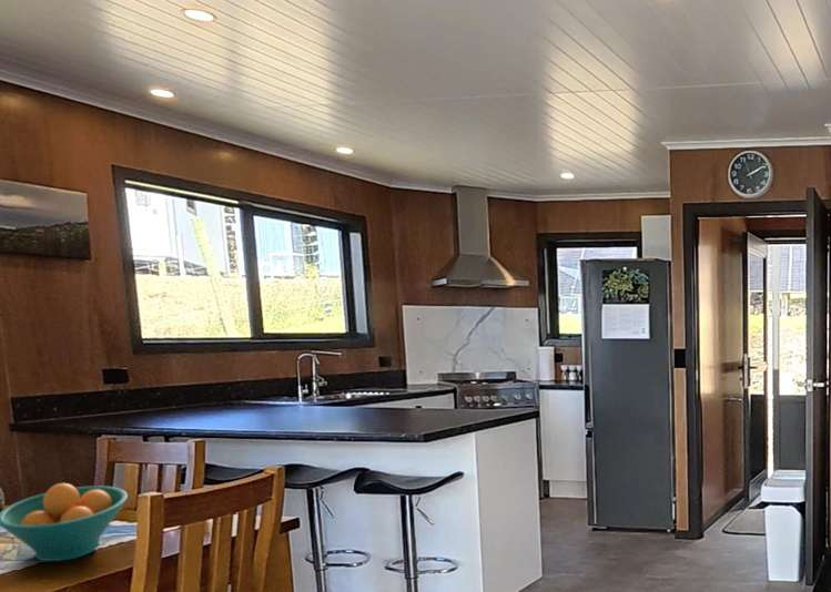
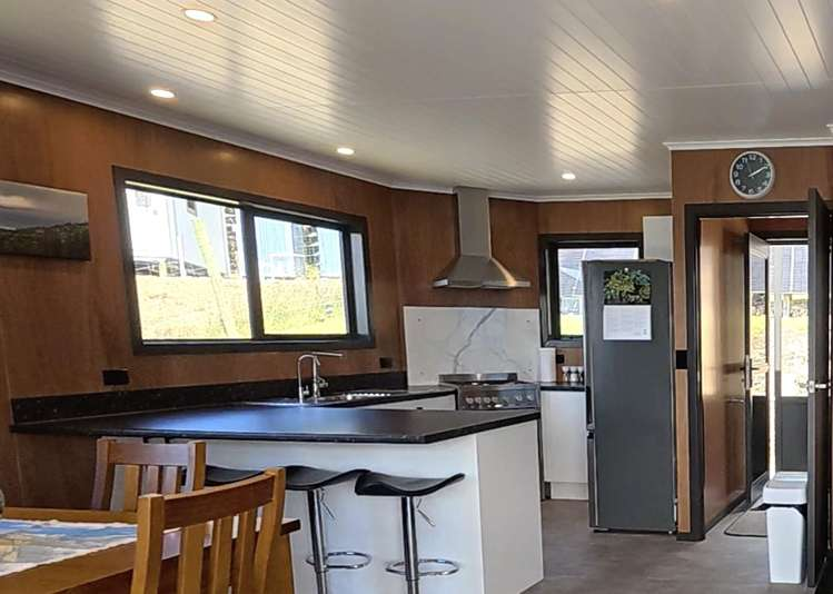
- fruit bowl [0,482,129,562]
